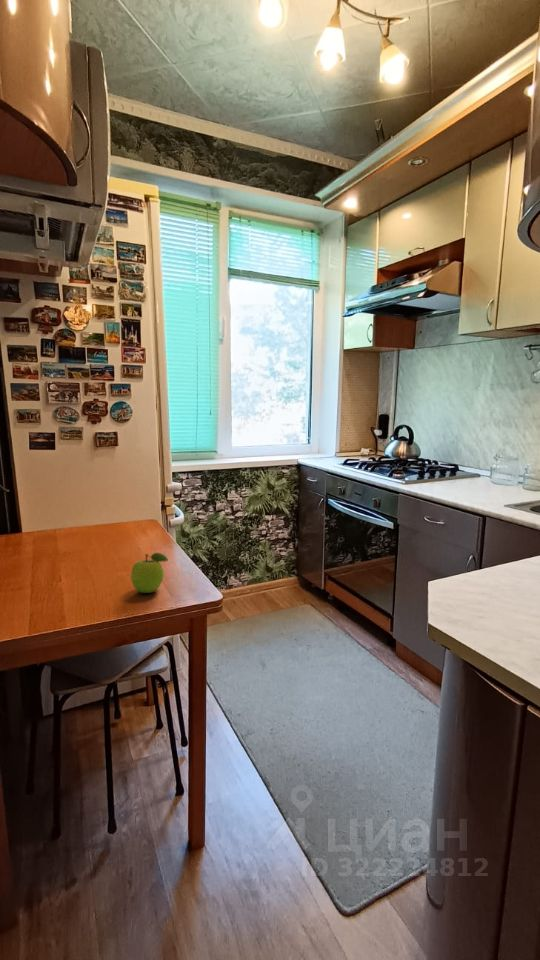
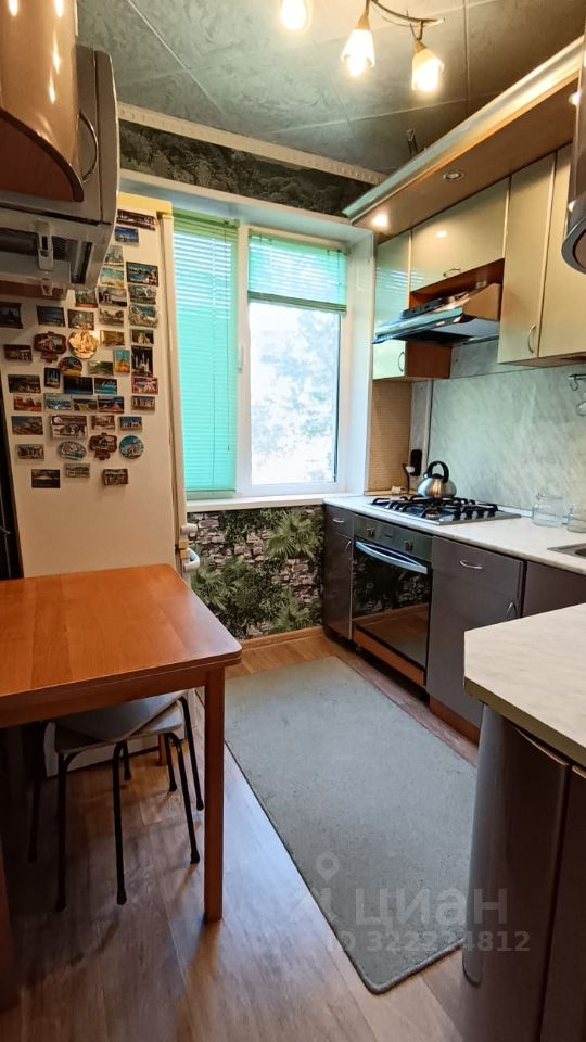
- fruit [130,552,169,594]
